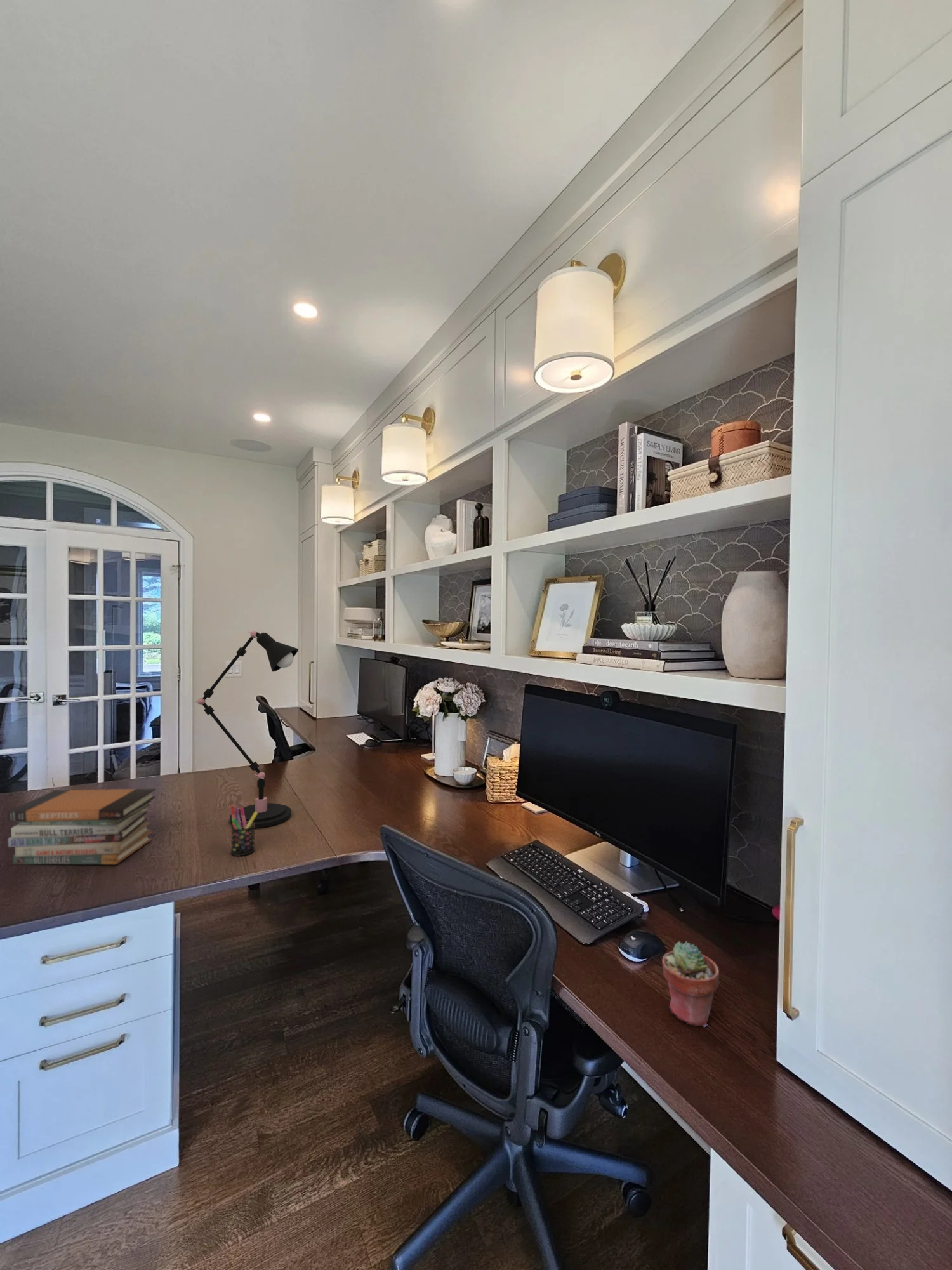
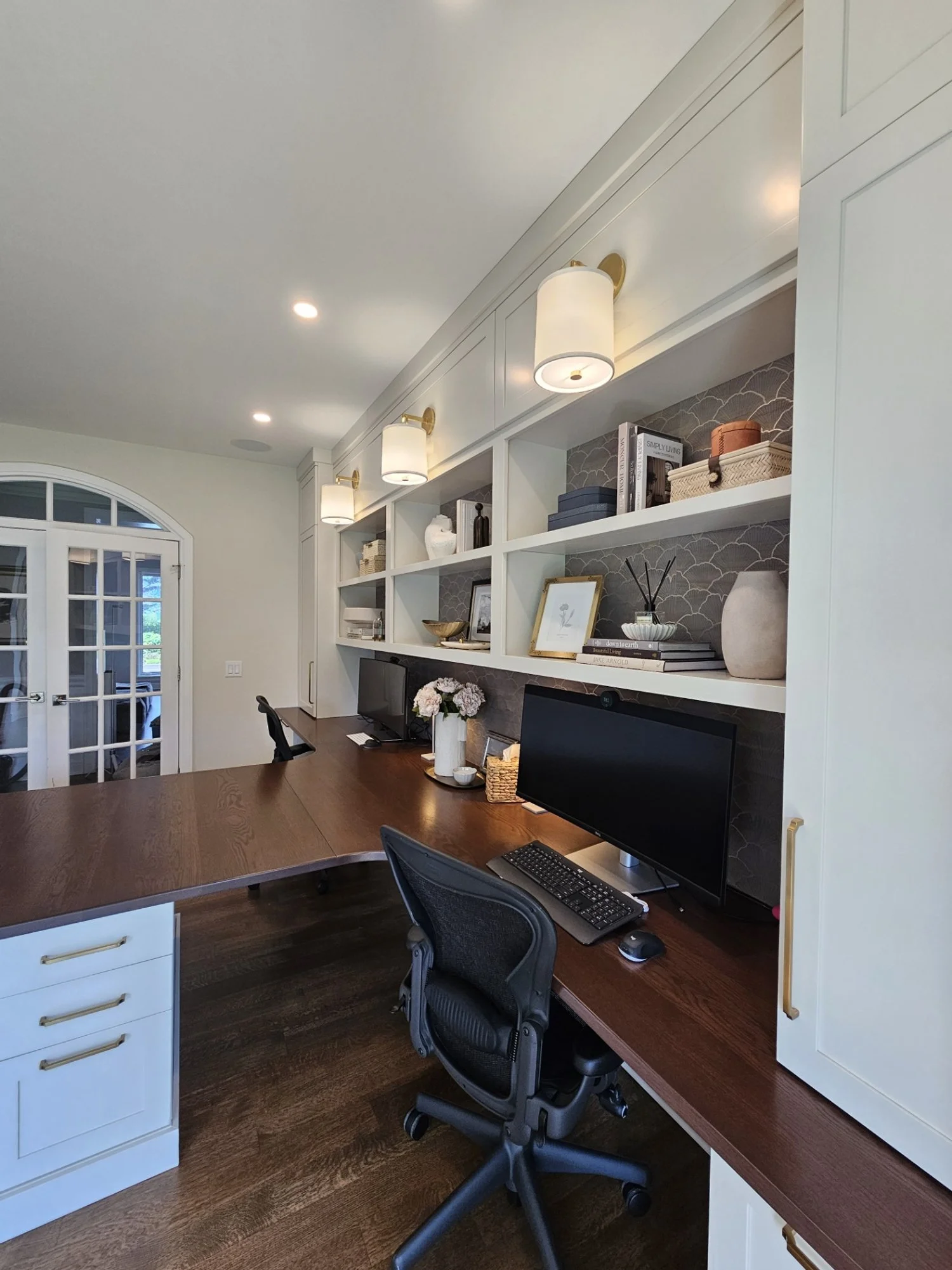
- pen holder [230,805,257,856]
- desk lamp [194,630,299,828]
- potted succulent [661,941,720,1028]
- book stack [8,788,156,865]
